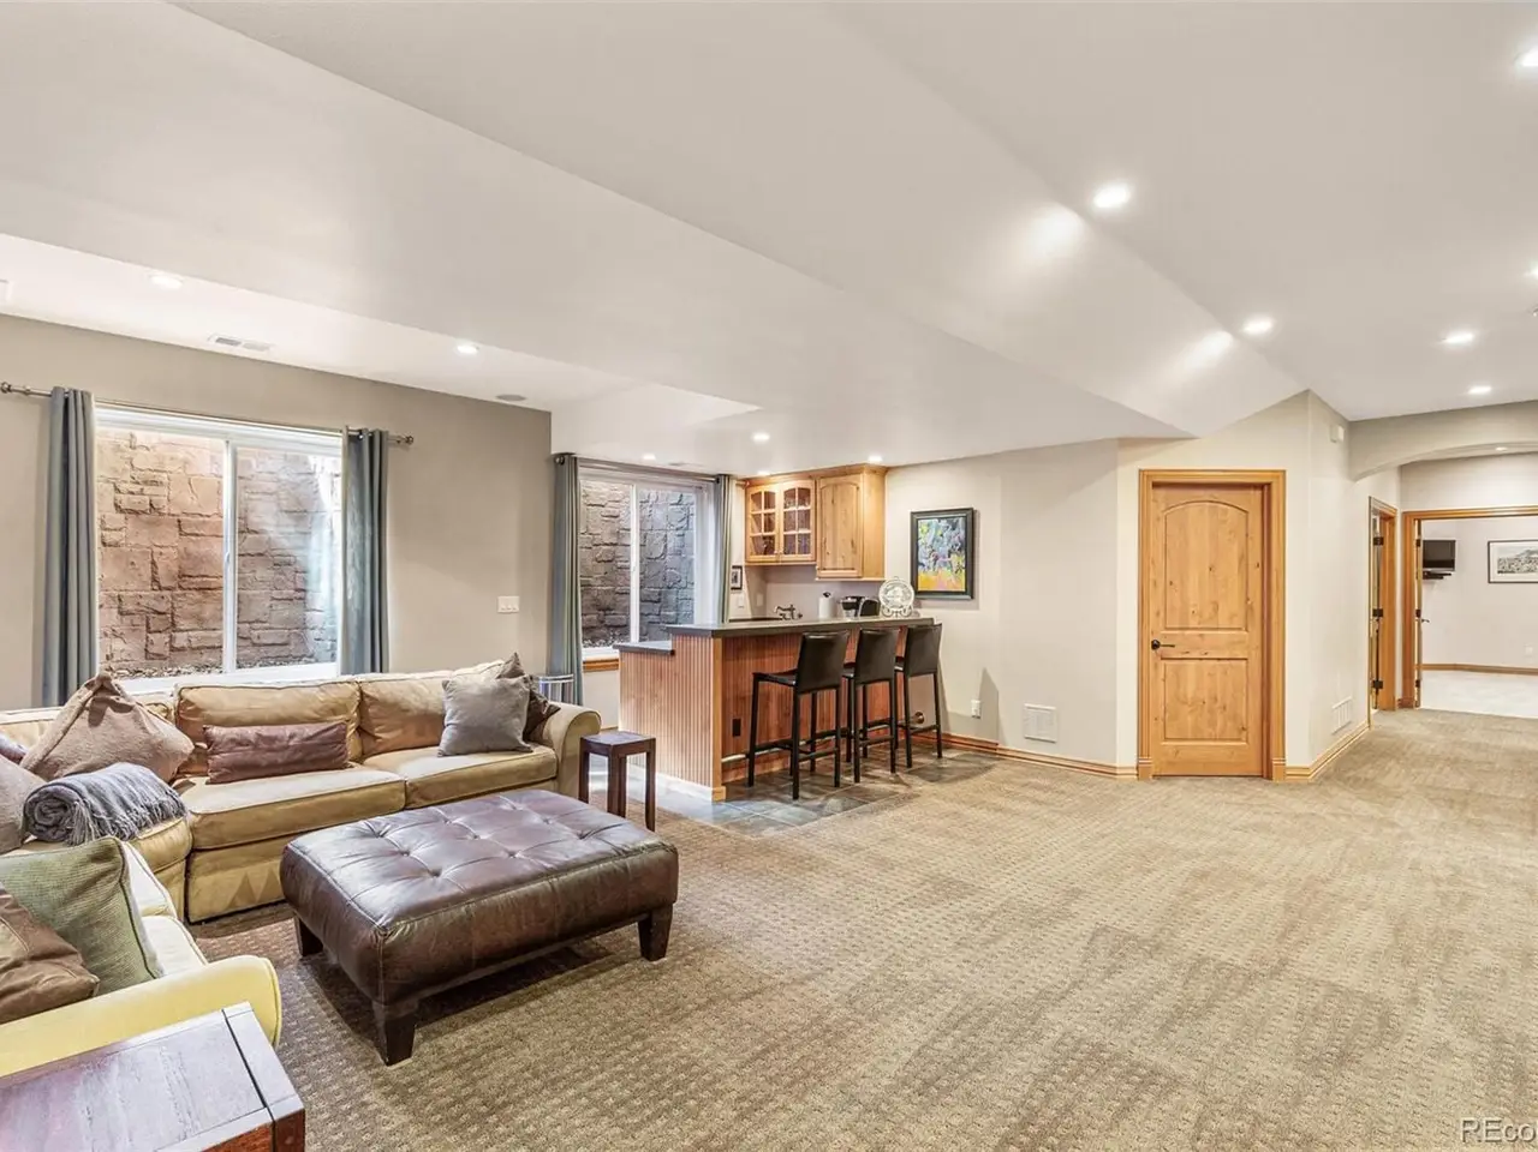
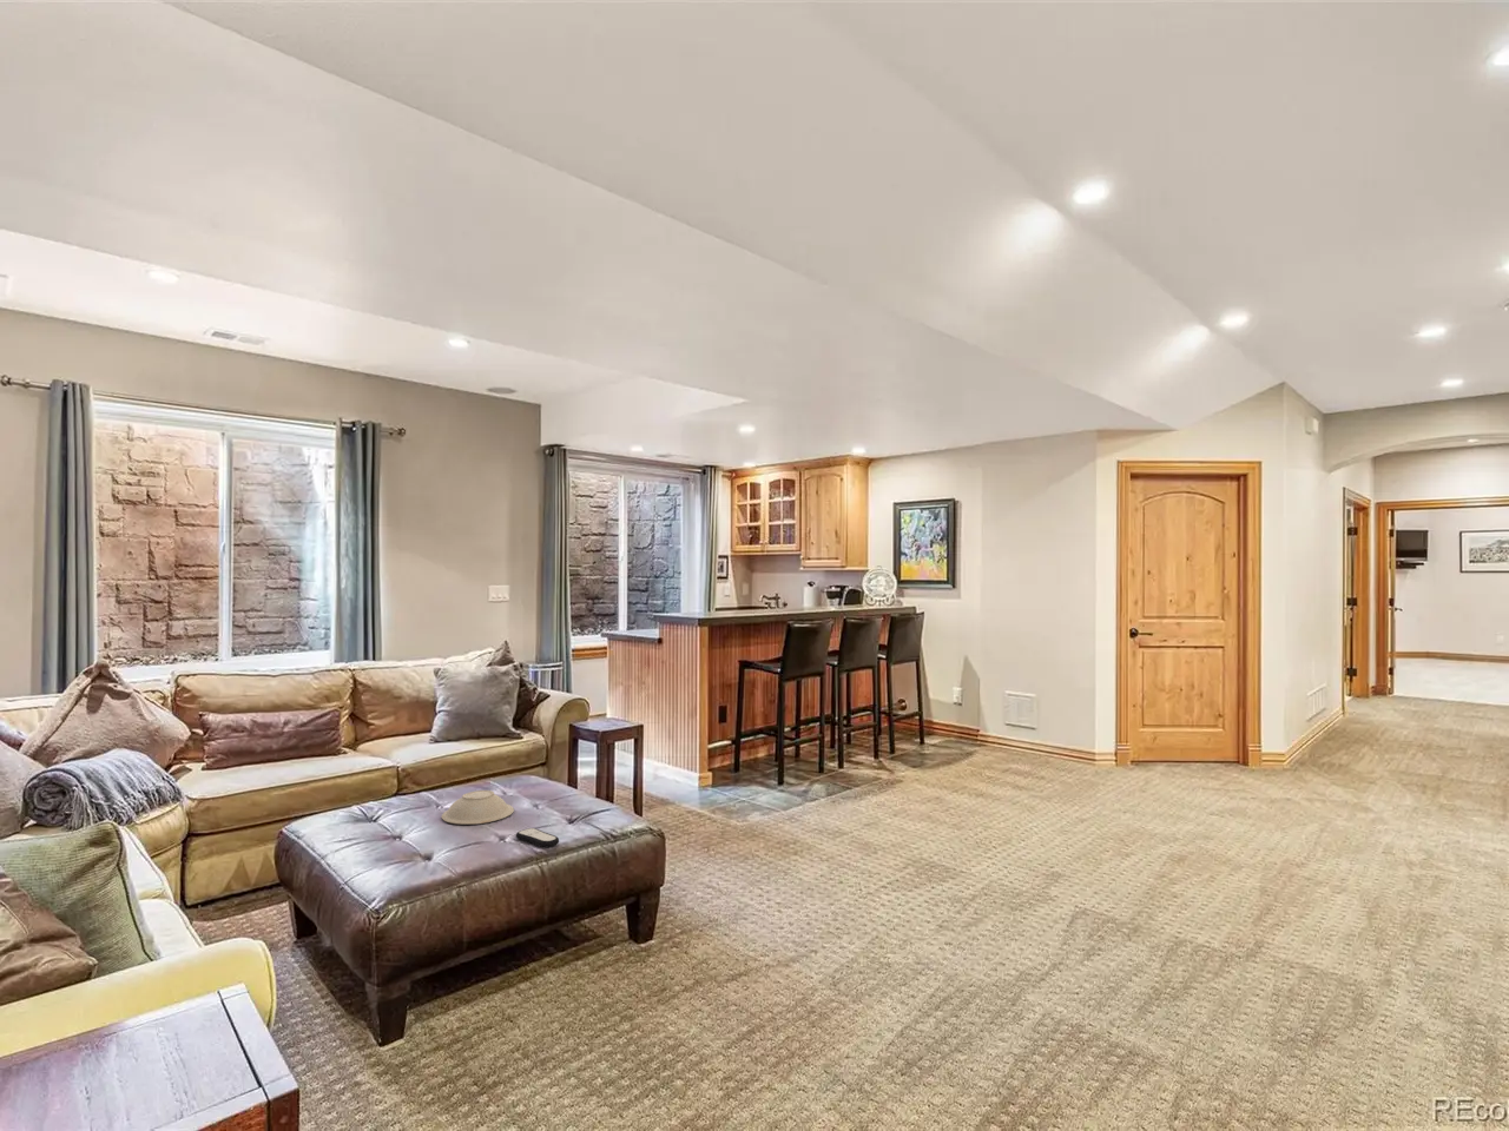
+ remote control [516,827,560,848]
+ bowl [441,789,516,826]
